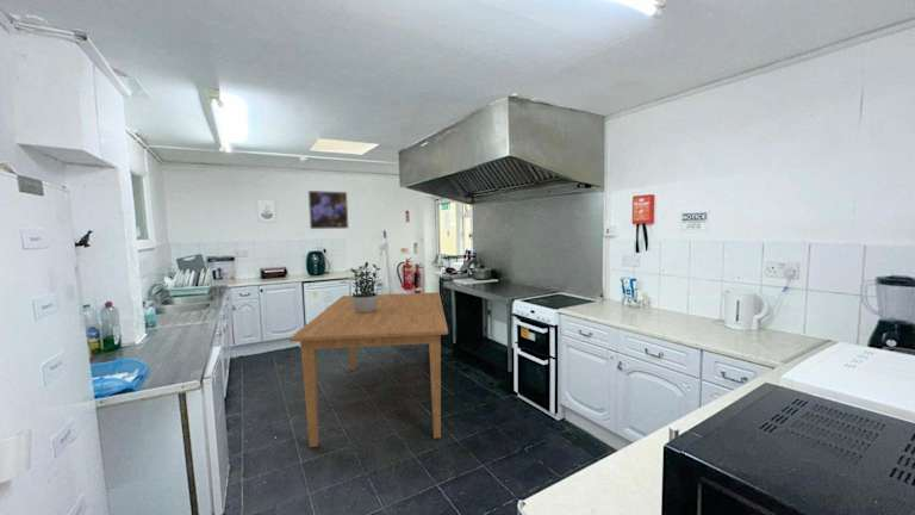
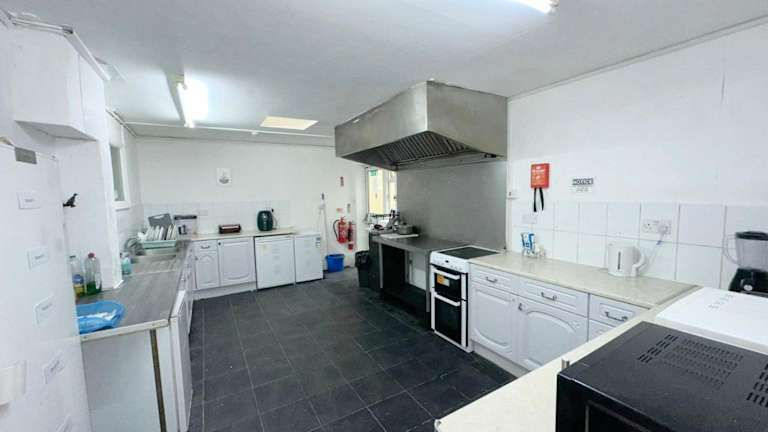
- dining table [288,291,449,448]
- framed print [307,190,349,230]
- potted plant [349,261,381,314]
